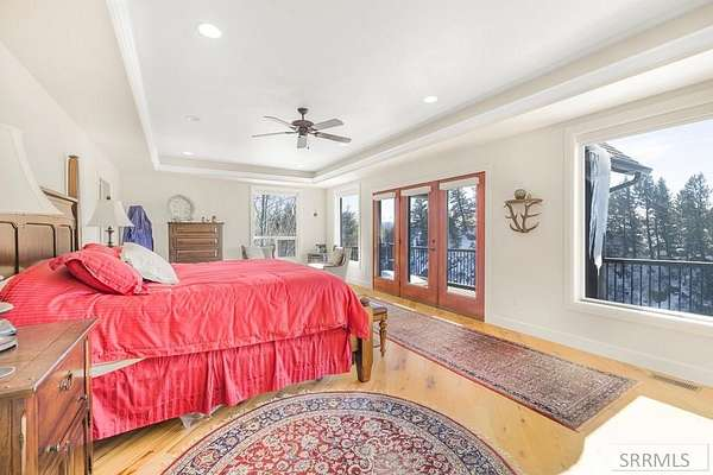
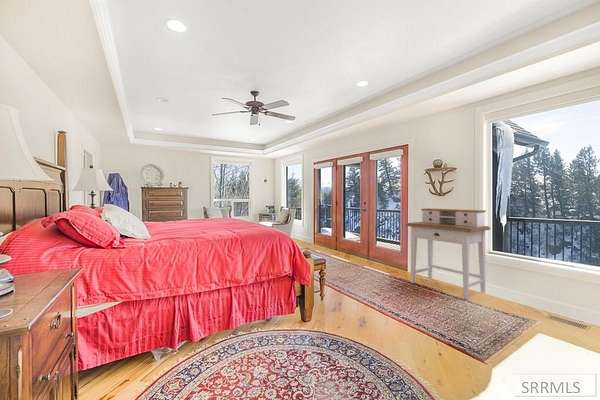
+ desk [405,207,491,300]
